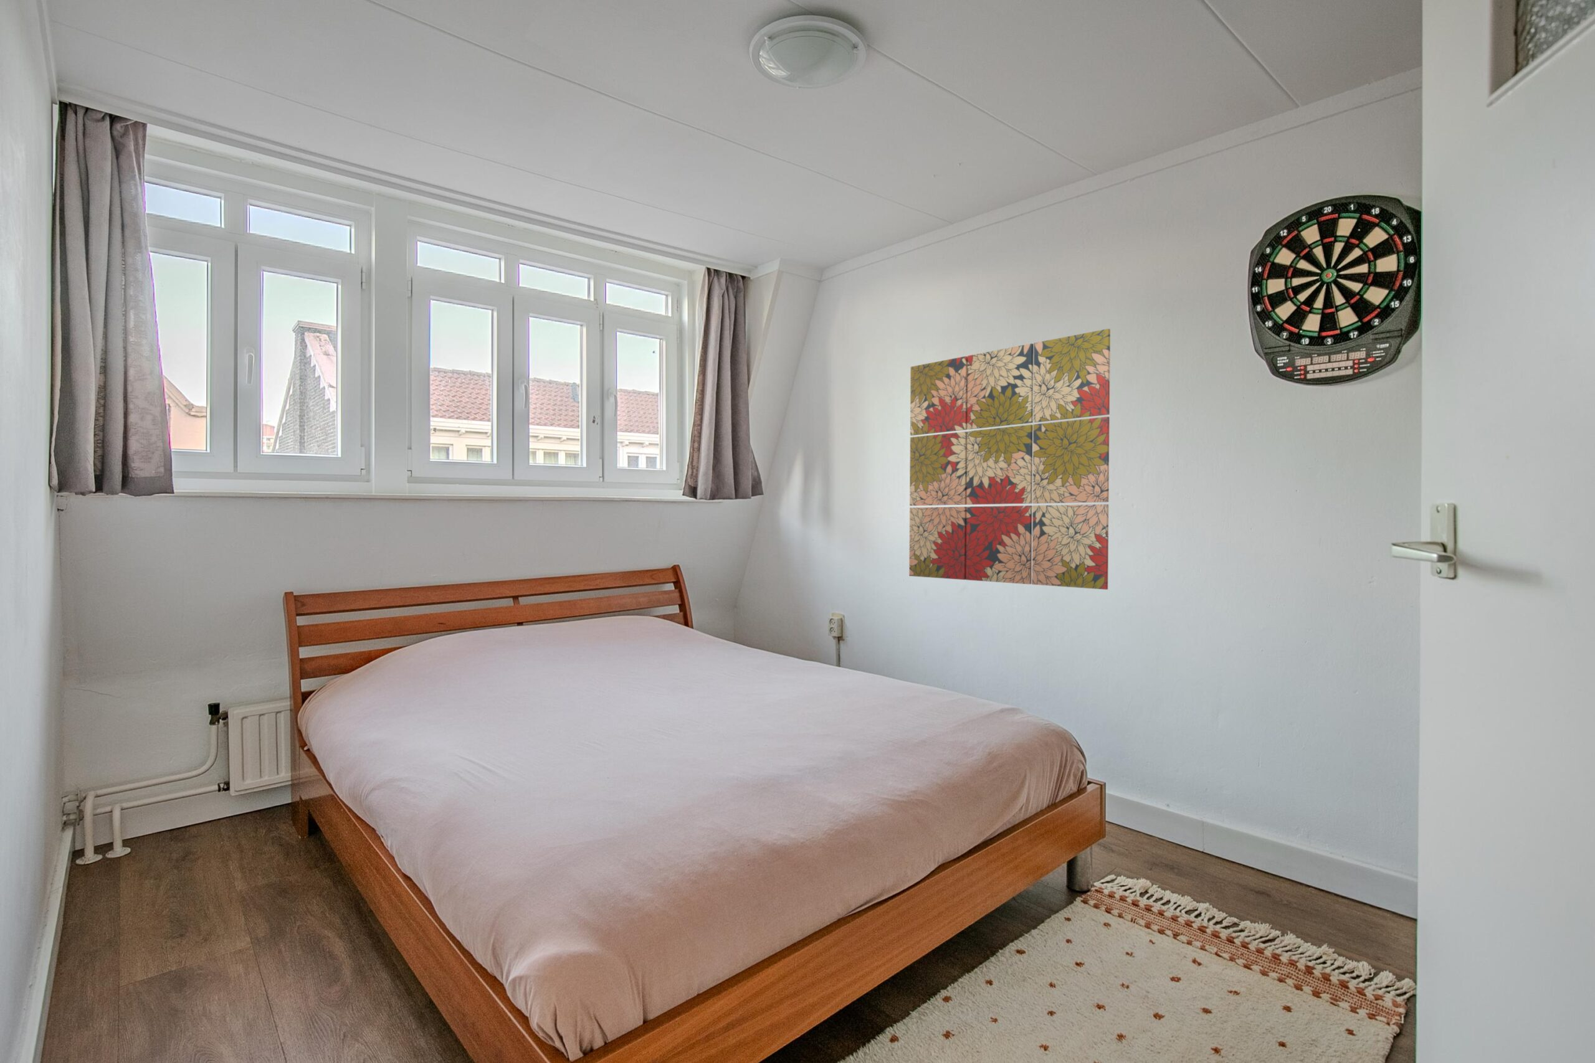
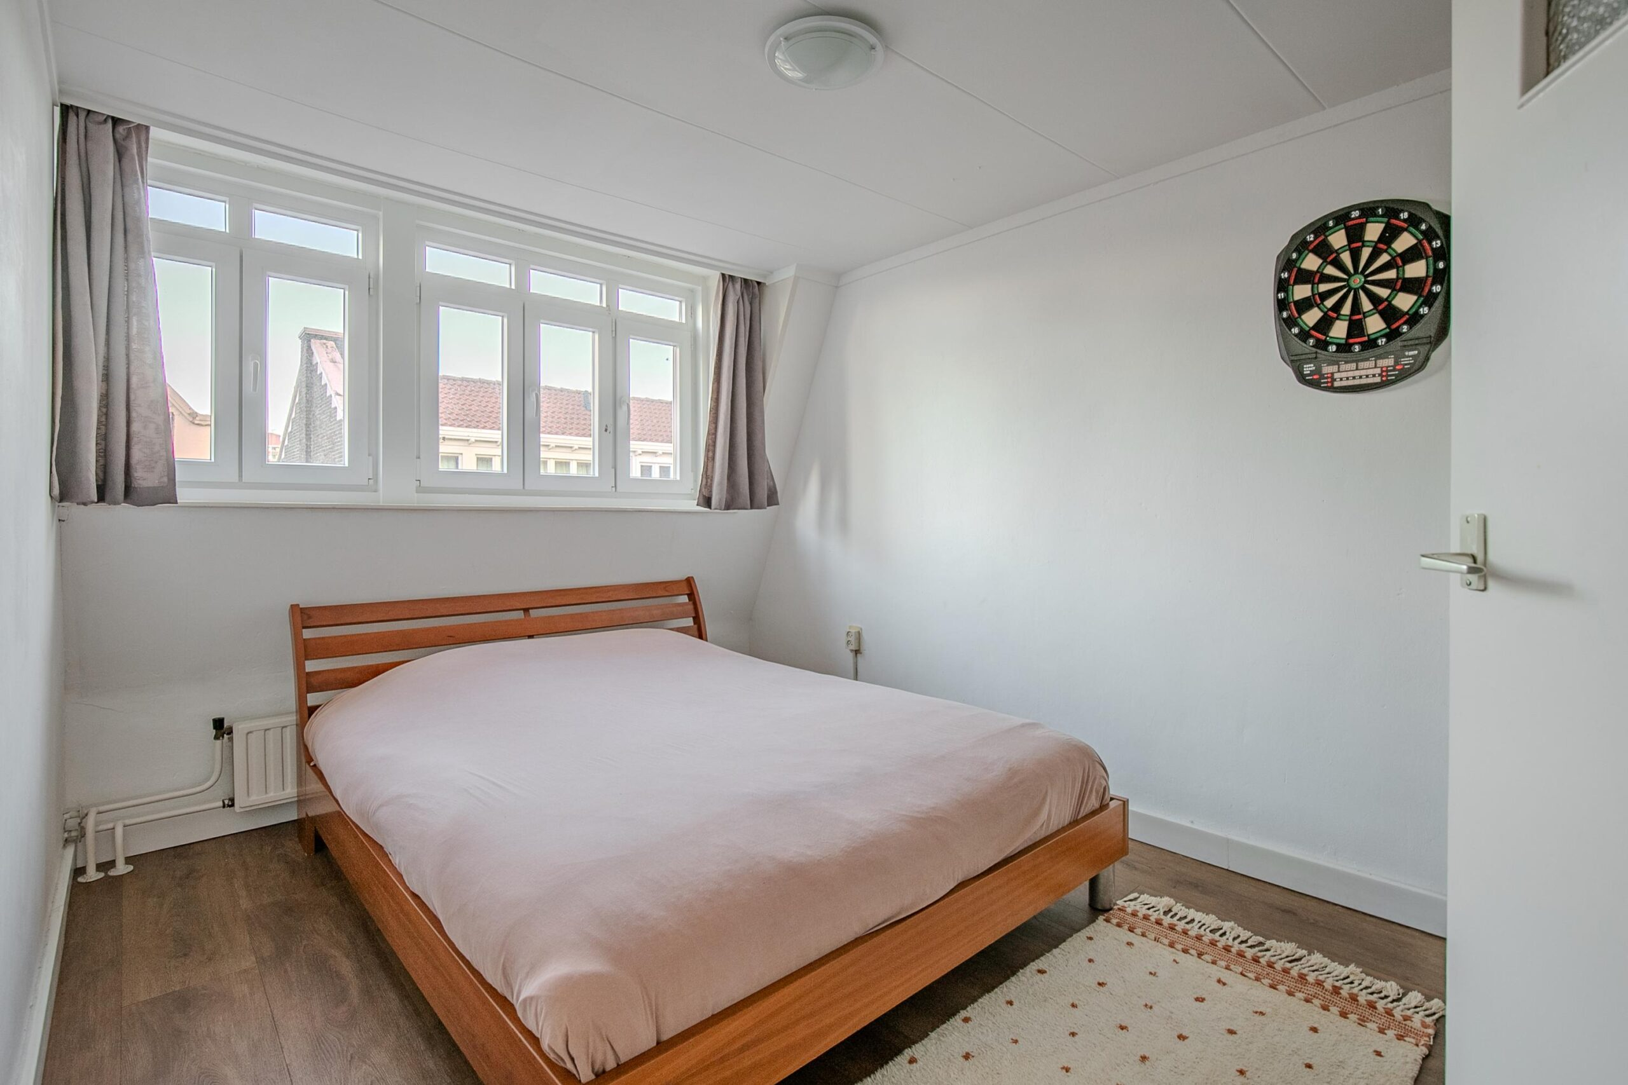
- wall art [908,329,1111,591]
